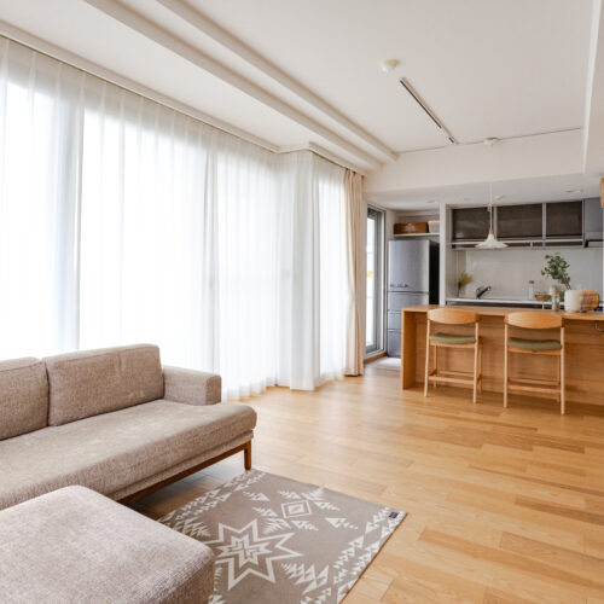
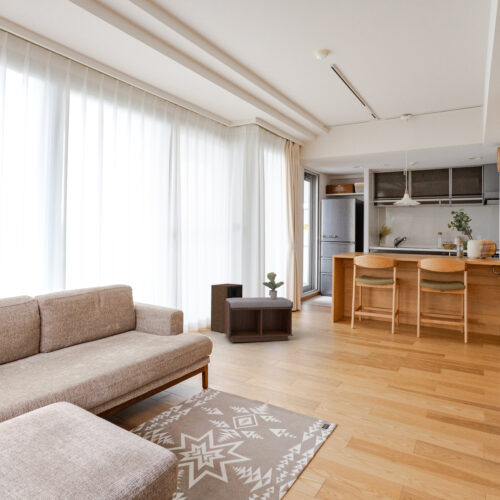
+ speaker [210,282,244,333]
+ potted plant [262,271,285,299]
+ bench [224,296,294,343]
